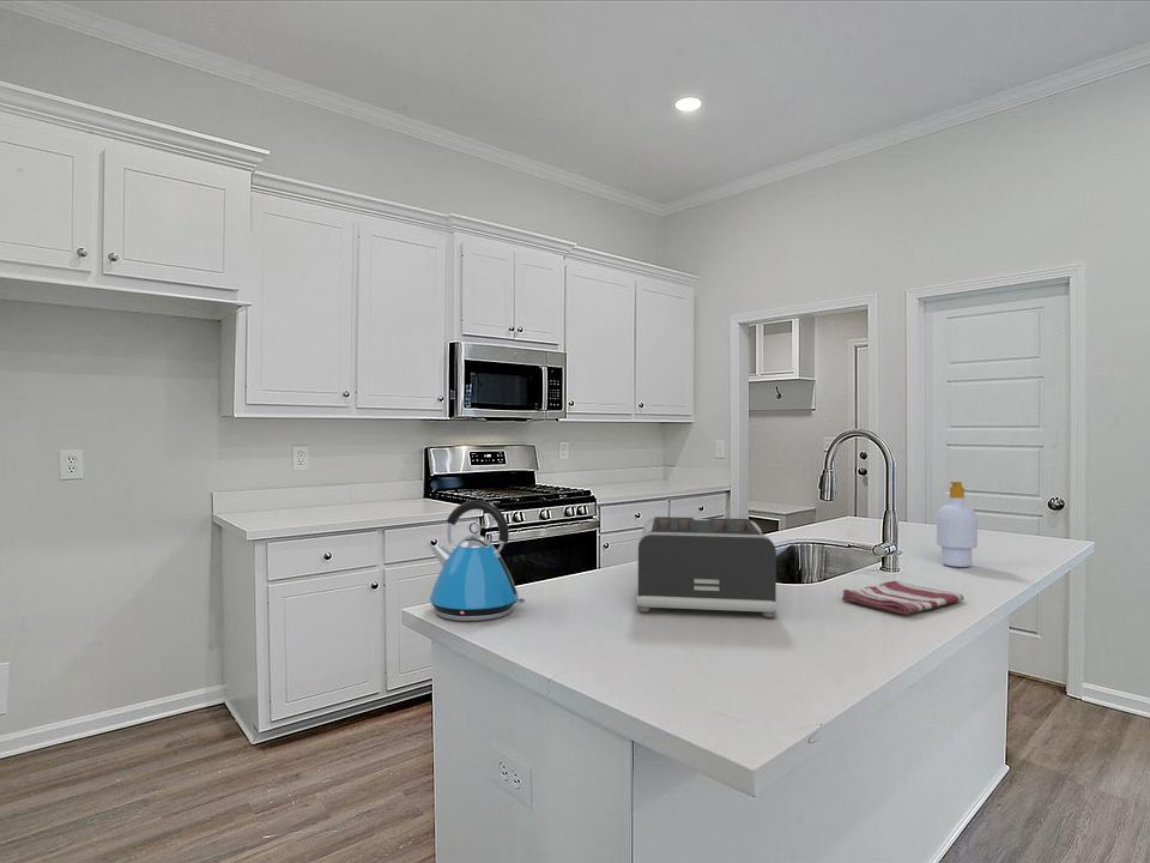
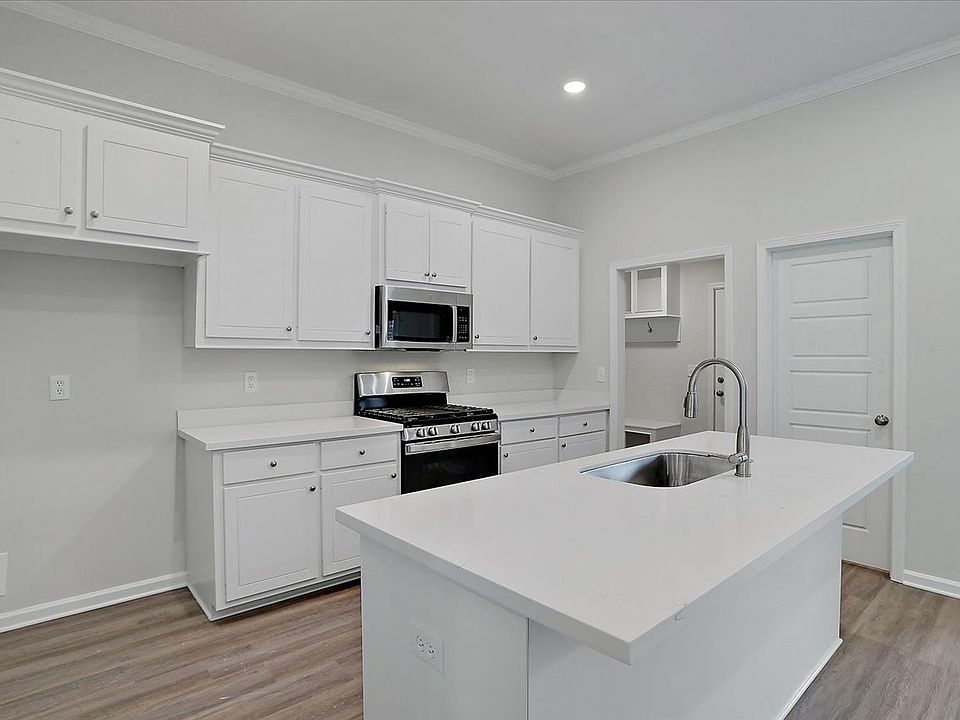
- soap bottle [936,481,979,568]
- toaster [635,515,779,618]
- dish towel [841,580,966,616]
- kettle [429,499,526,622]
